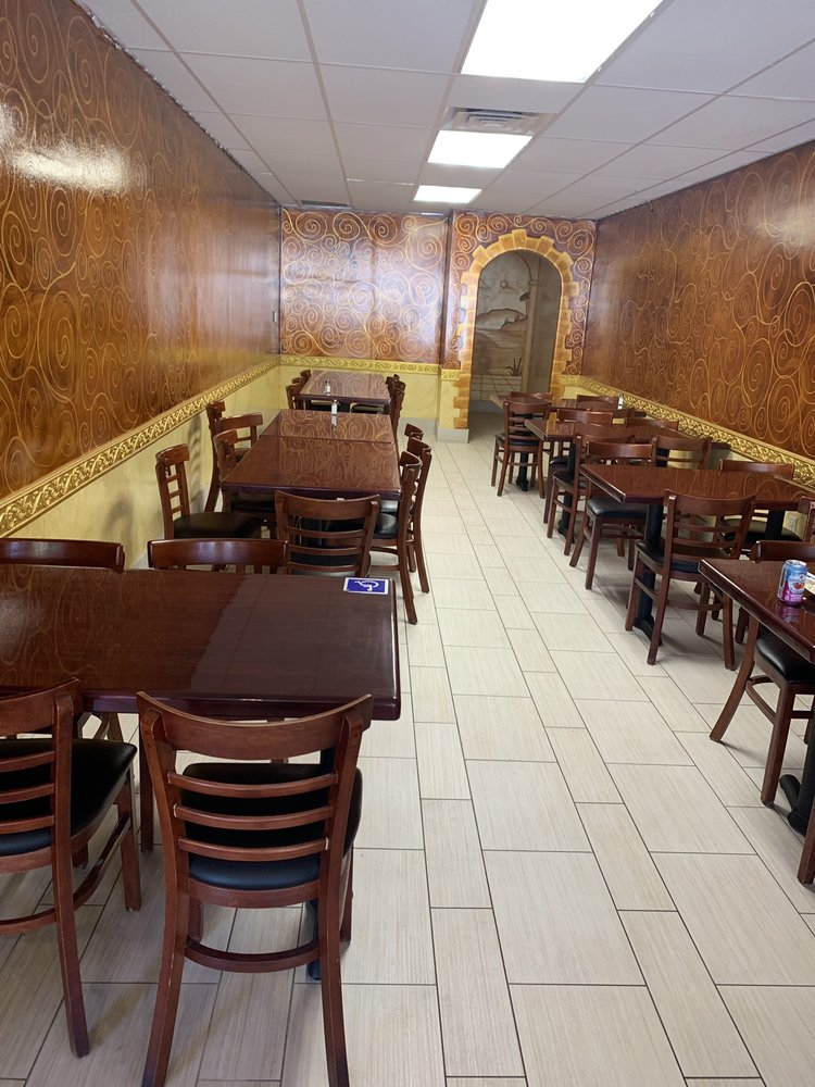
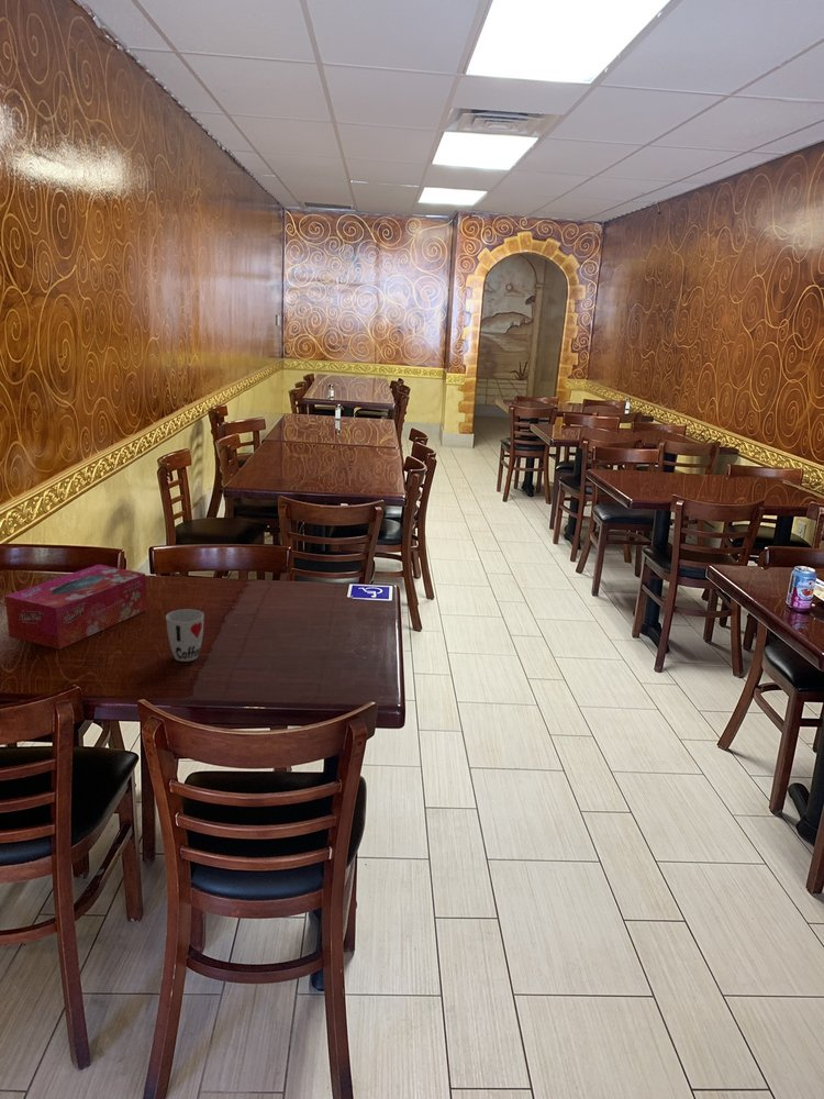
+ tissue box [4,564,148,651]
+ cup [165,608,204,663]
